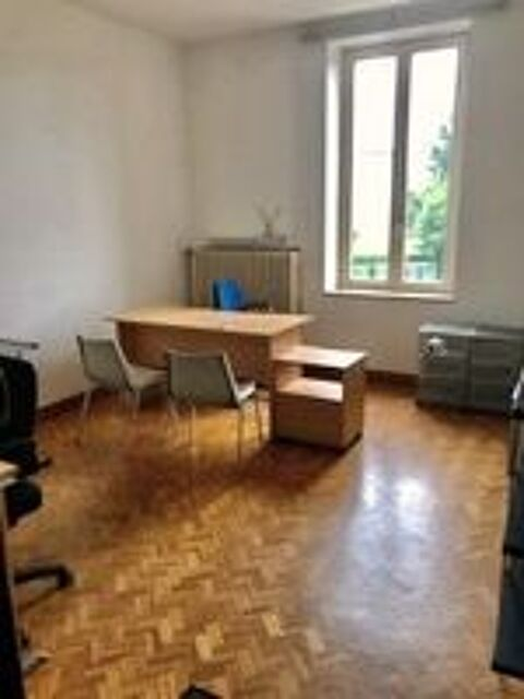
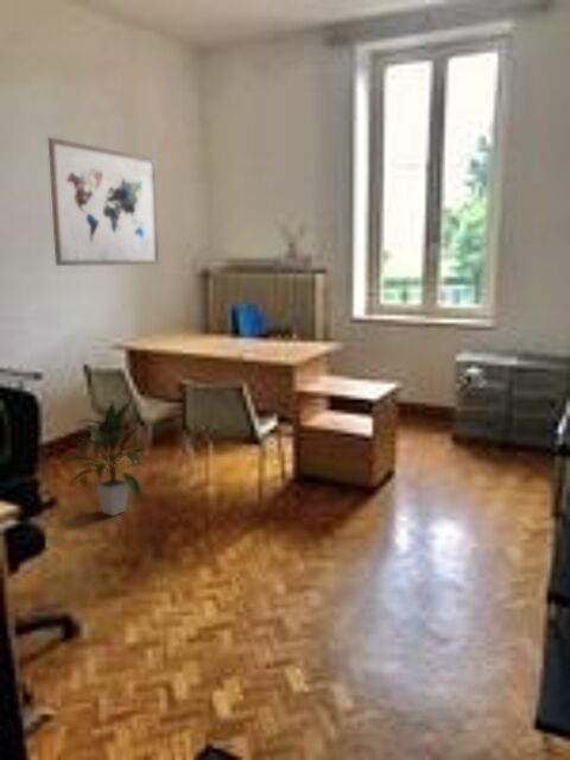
+ wall art [48,137,160,267]
+ indoor plant [59,398,152,517]
